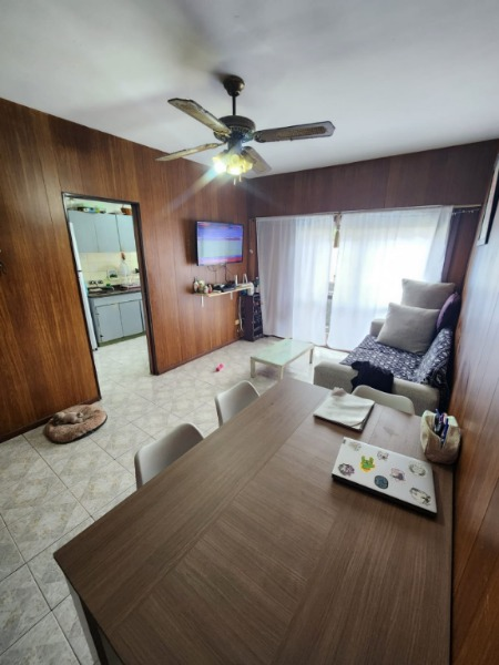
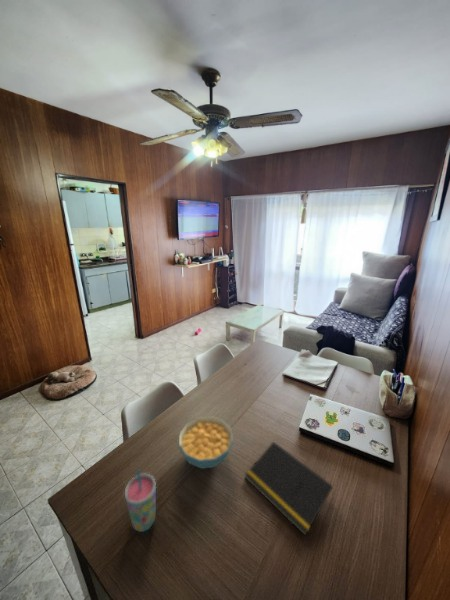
+ cereal bowl [178,415,234,470]
+ notepad [244,440,334,536]
+ cup [124,468,157,533]
